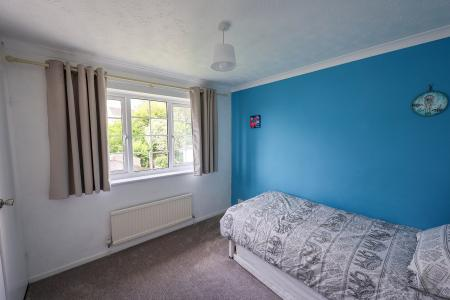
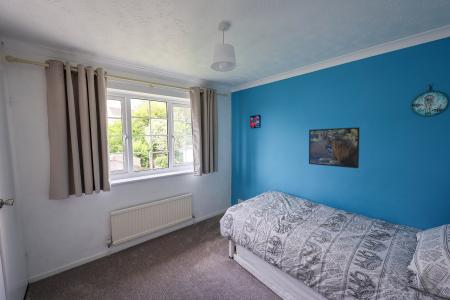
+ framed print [308,126,361,169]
